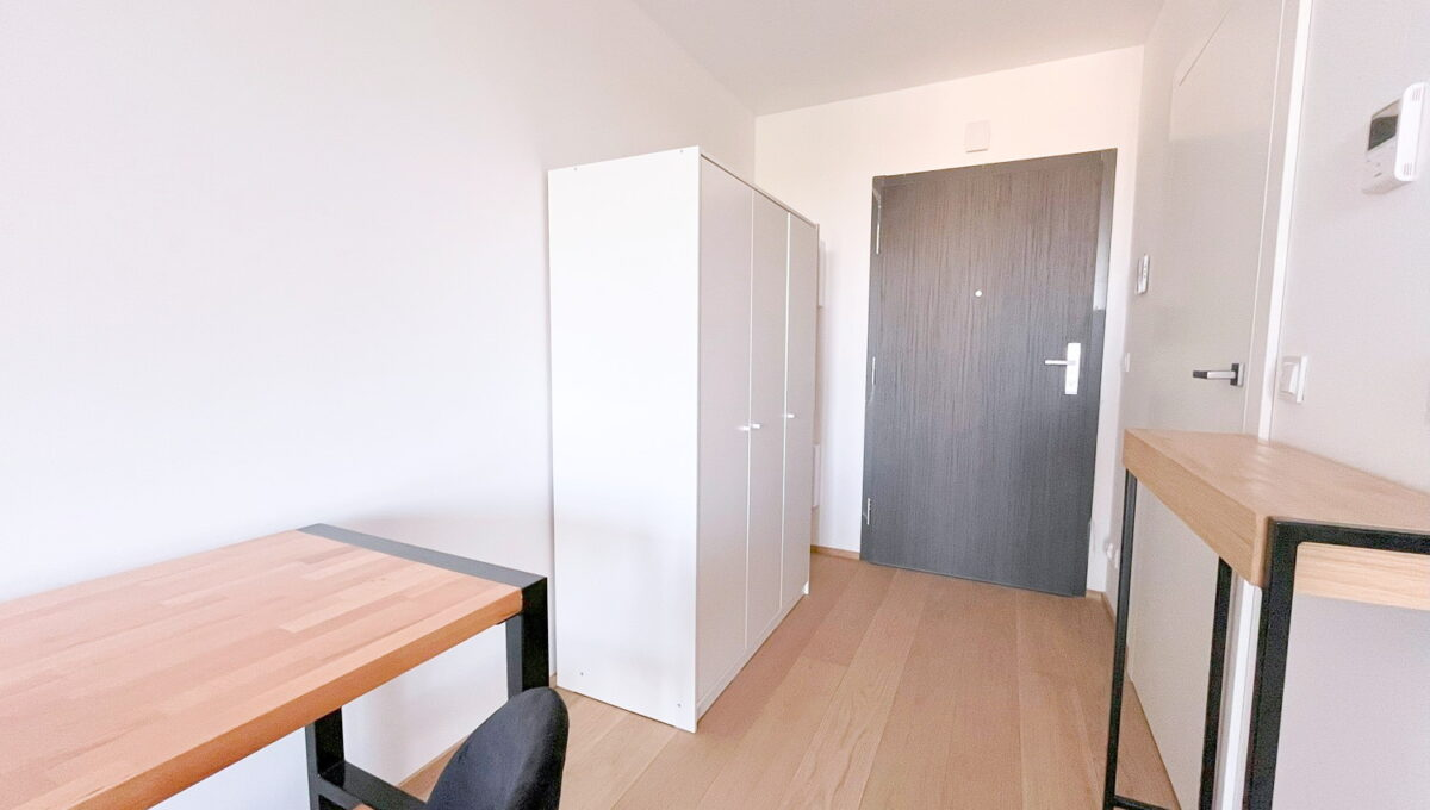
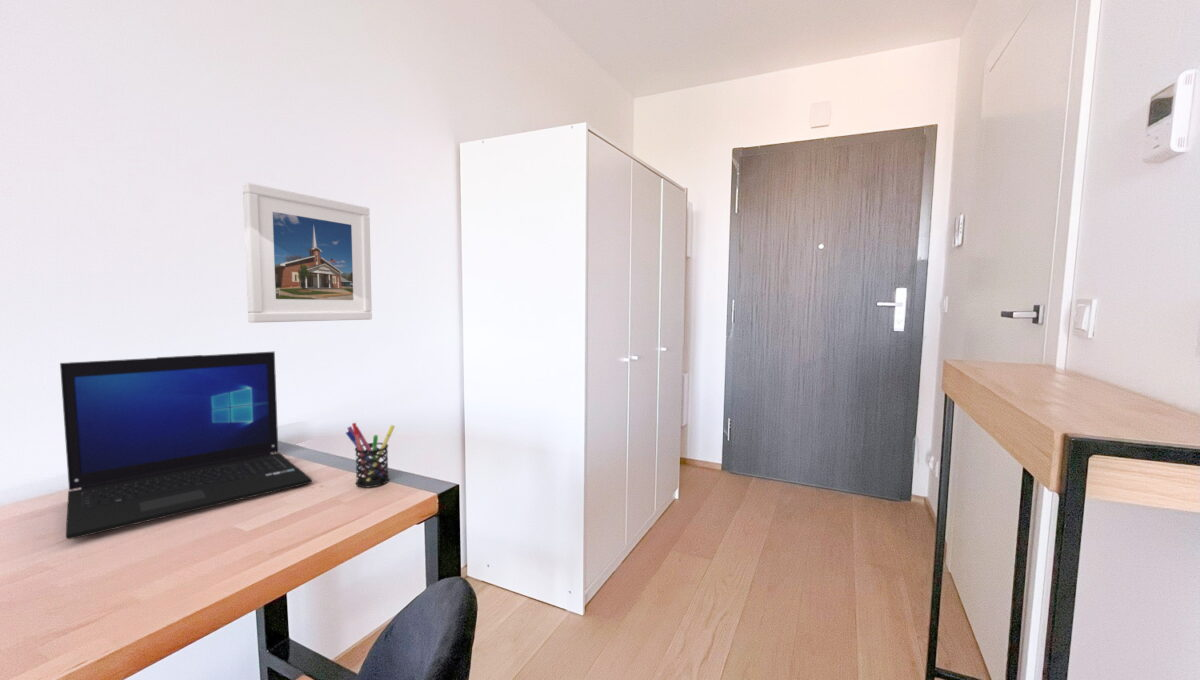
+ pen holder [345,422,396,488]
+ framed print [242,182,373,324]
+ laptop [59,351,313,540]
